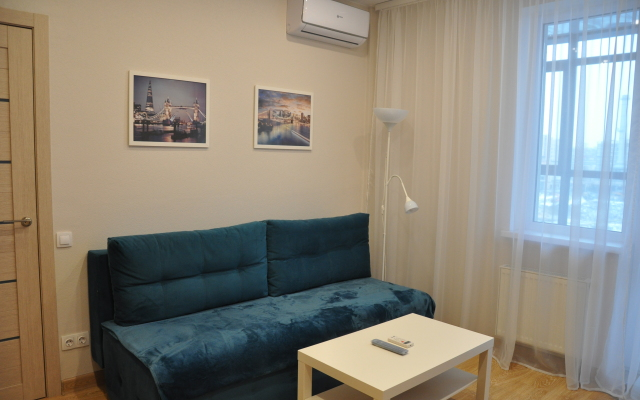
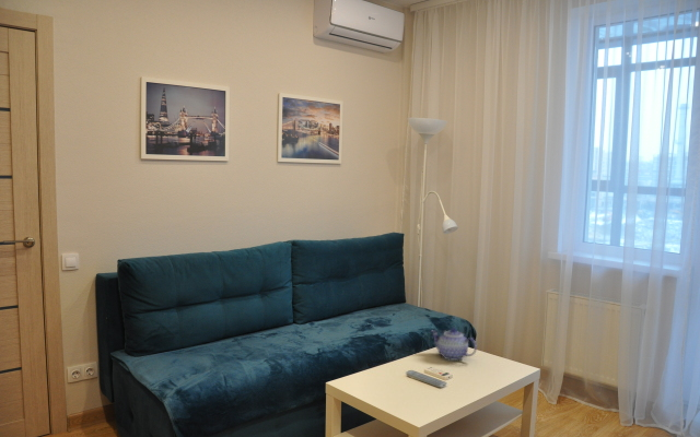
+ teapot [430,327,478,362]
